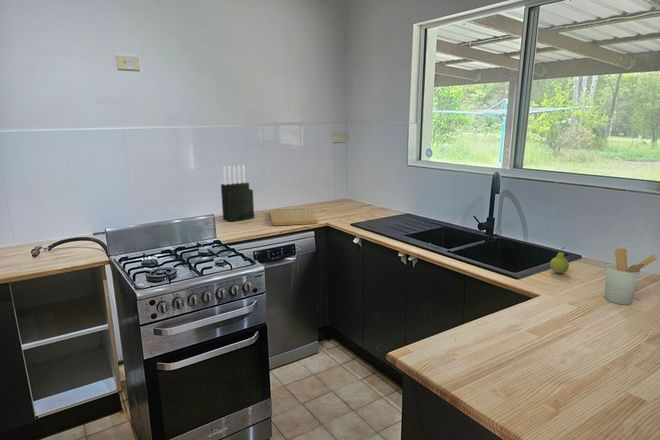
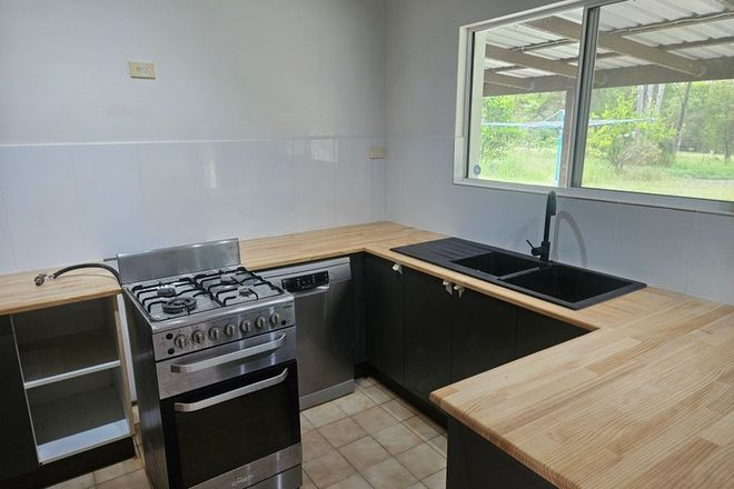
- cutting board [269,207,319,226]
- knife block [220,164,255,223]
- utensil holder [604,247,658,305]
- fruit [549,246,570,274]
